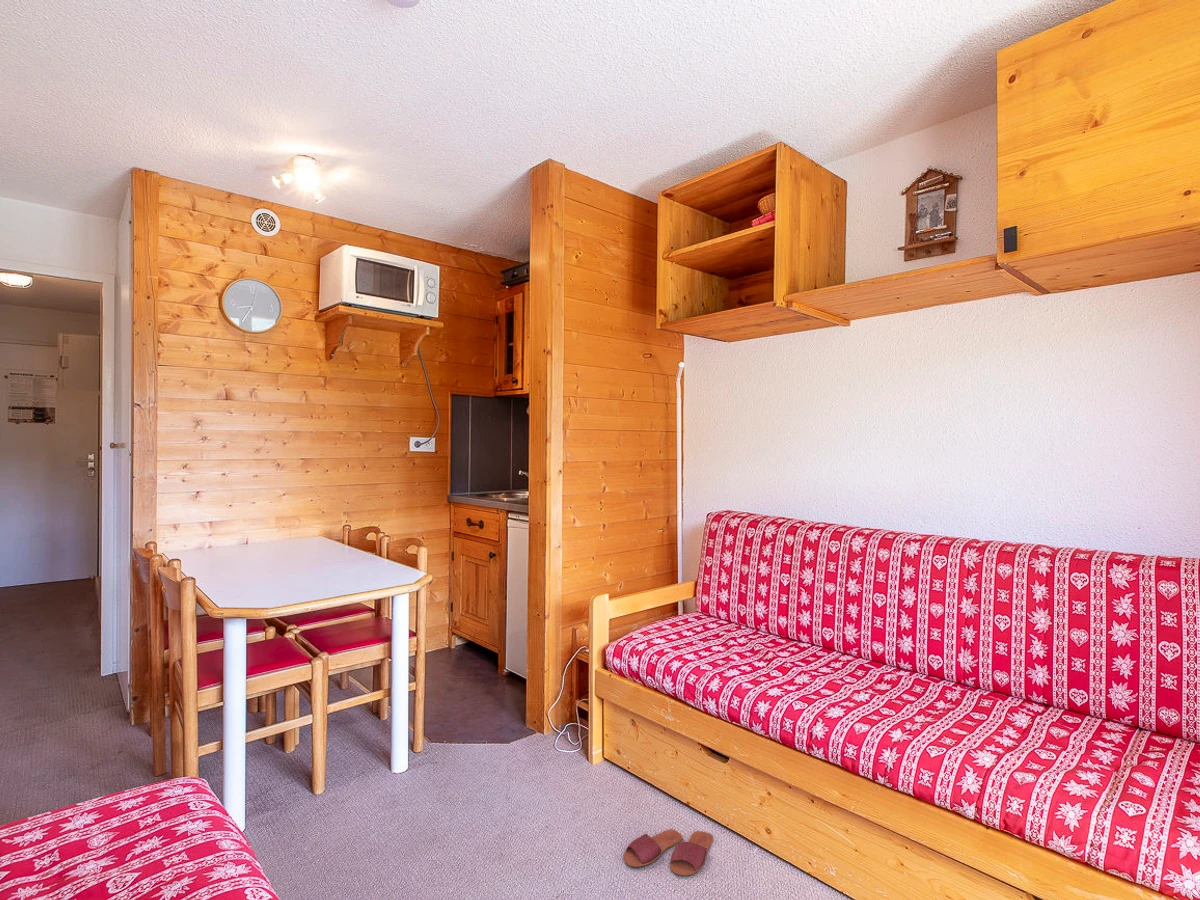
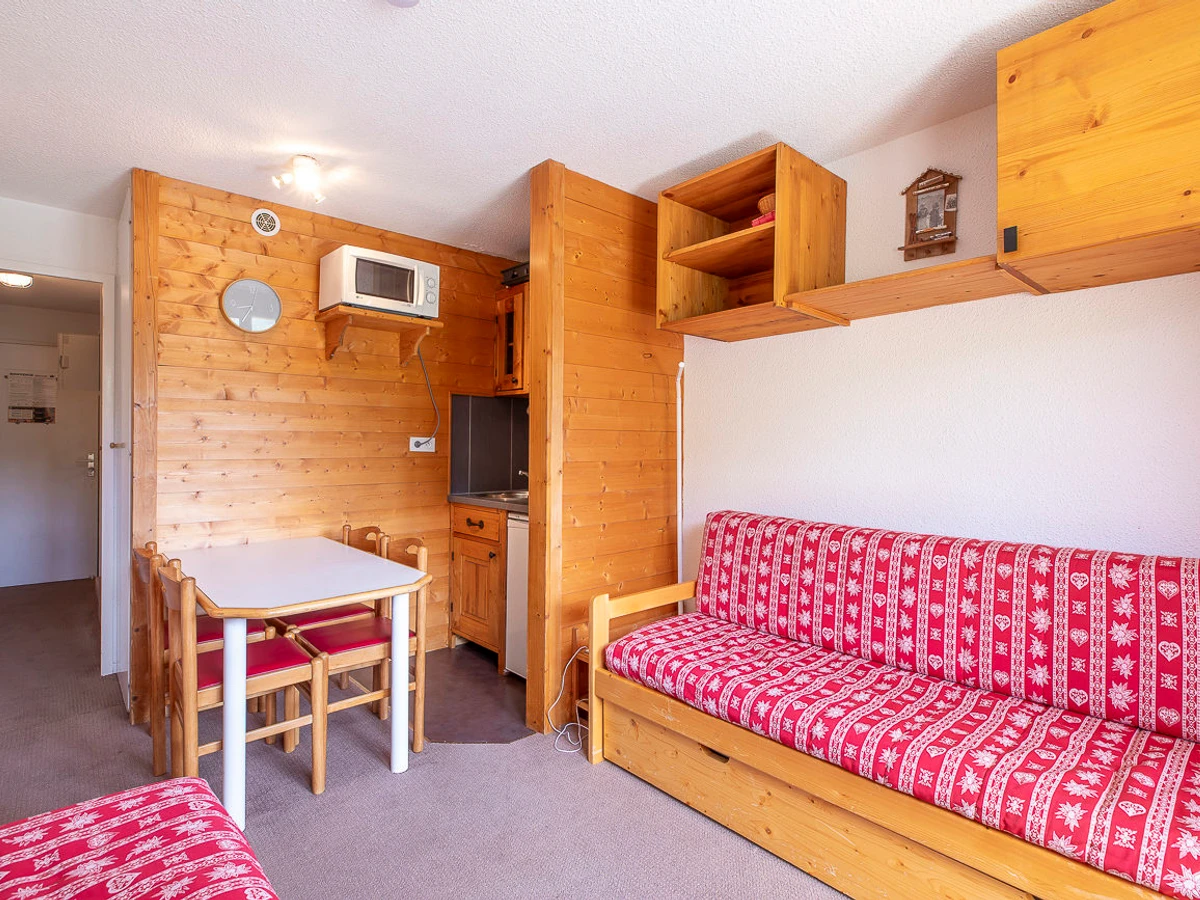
- slippers [623,828,714,876]
